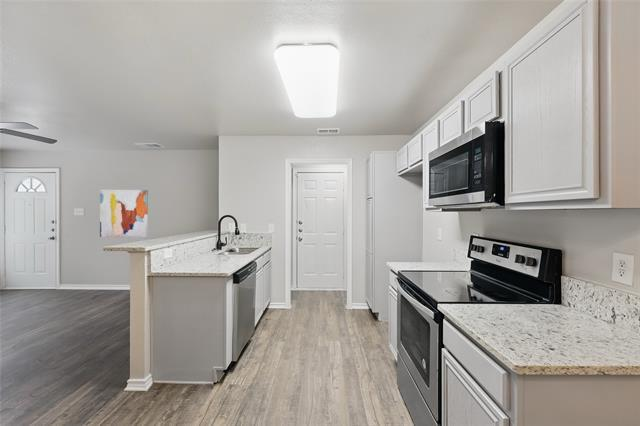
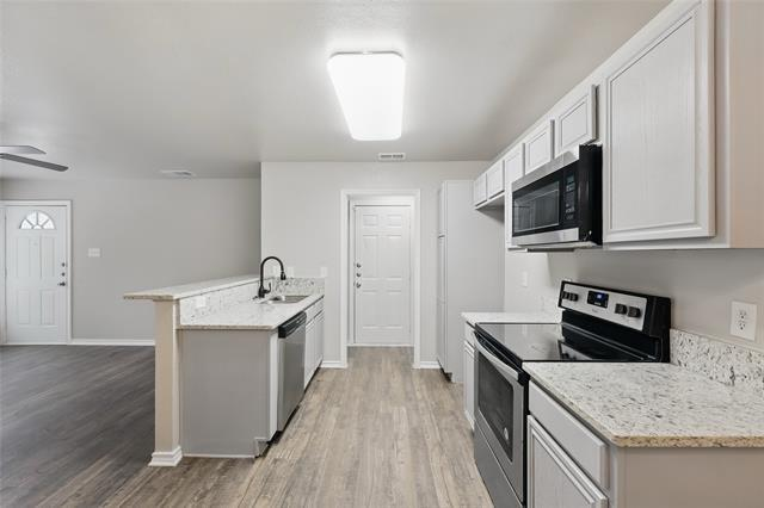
- wall art [99,189,149,238]
